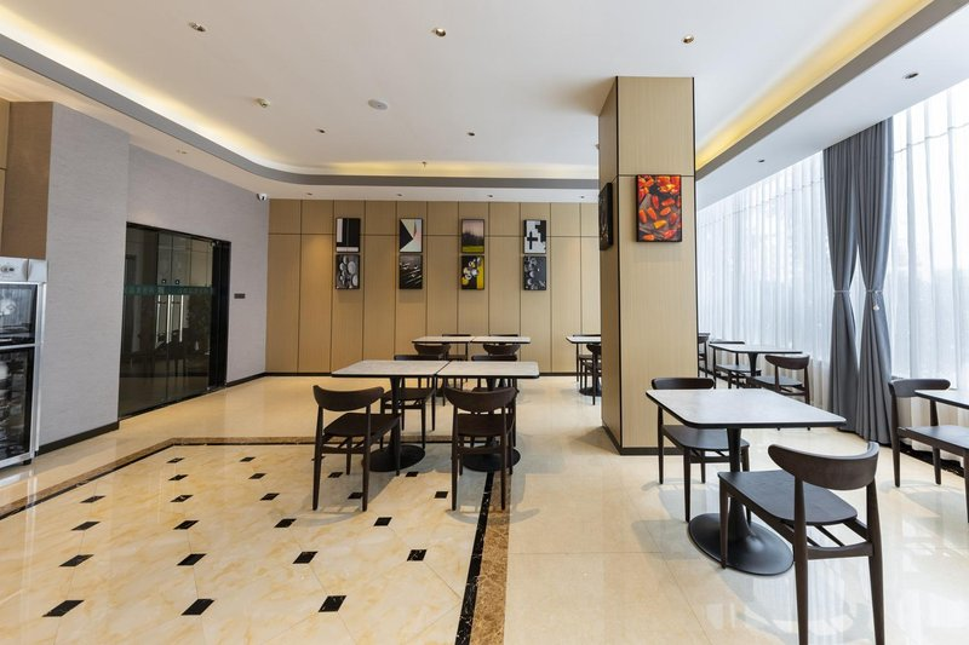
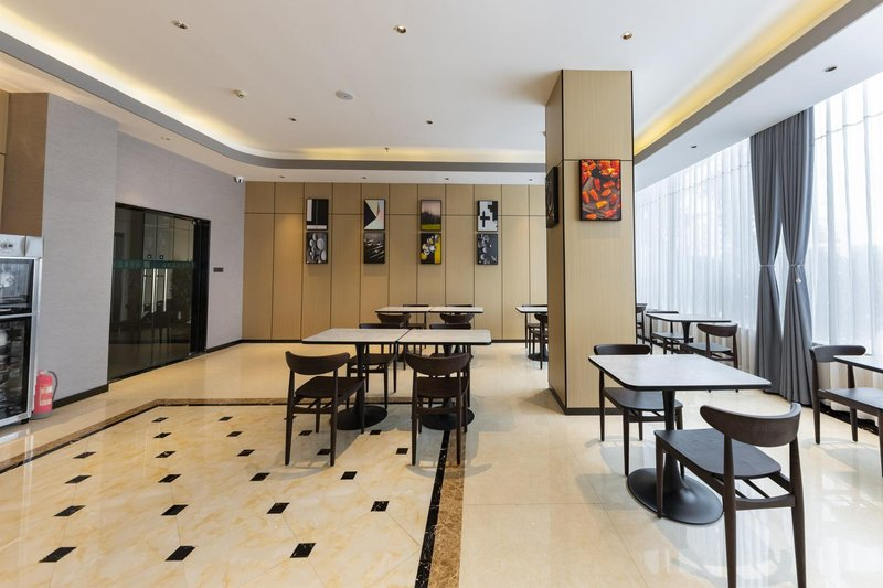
+ fire extinguisher [28,368,58,420]
